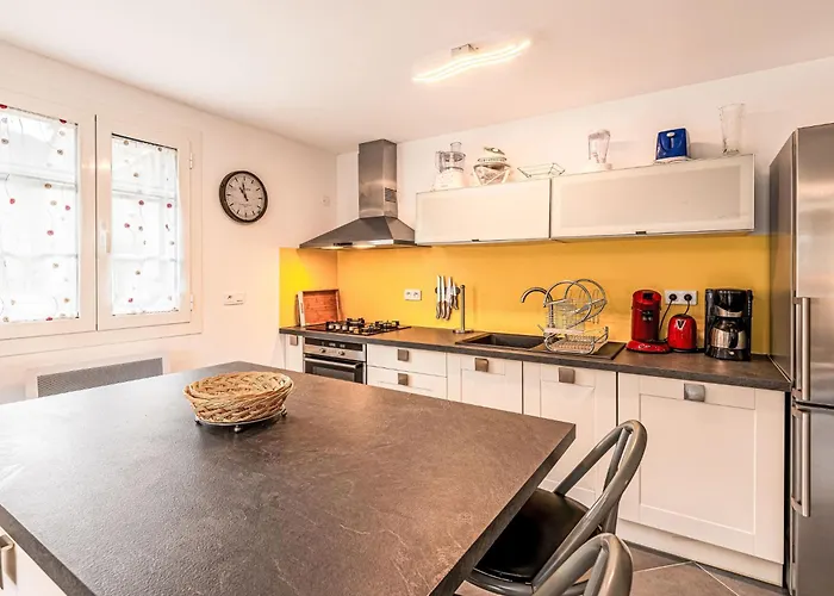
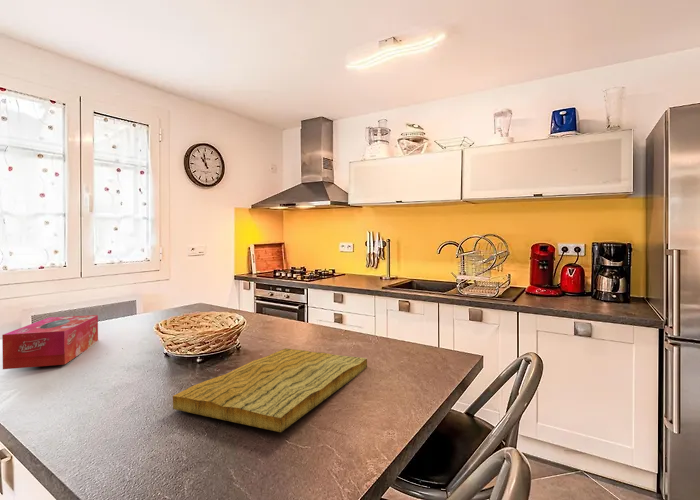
+ cutting board [172,347,368,433]
+ tissue box [1,314,99,370]
